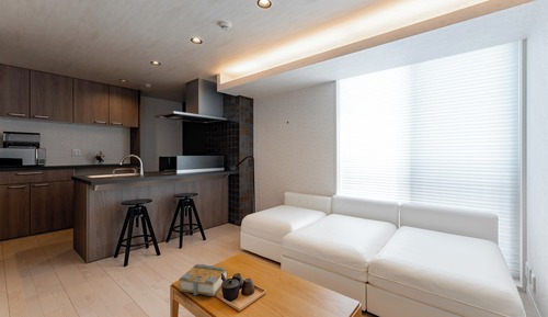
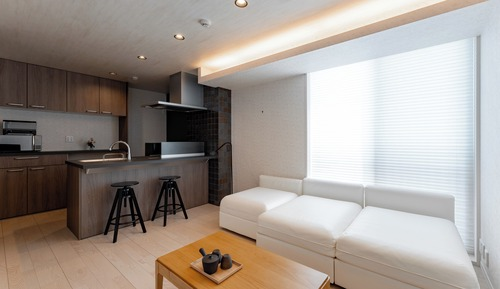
- book [178,263,229,297]
